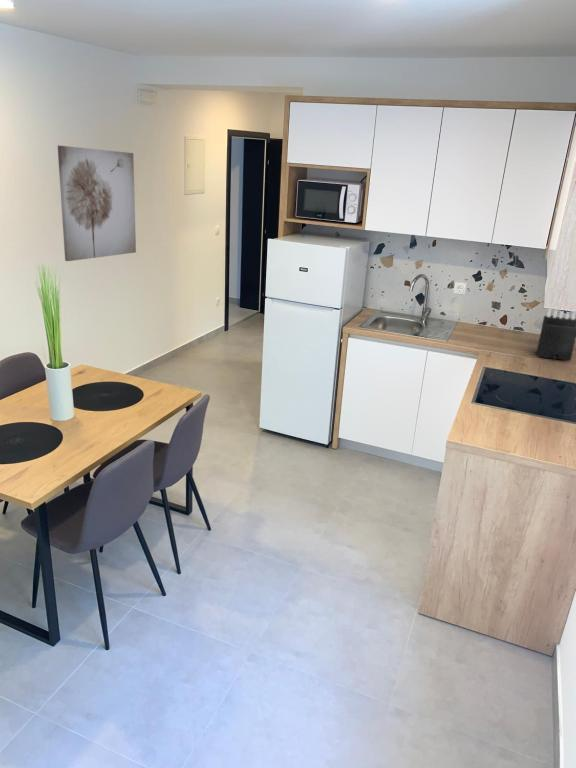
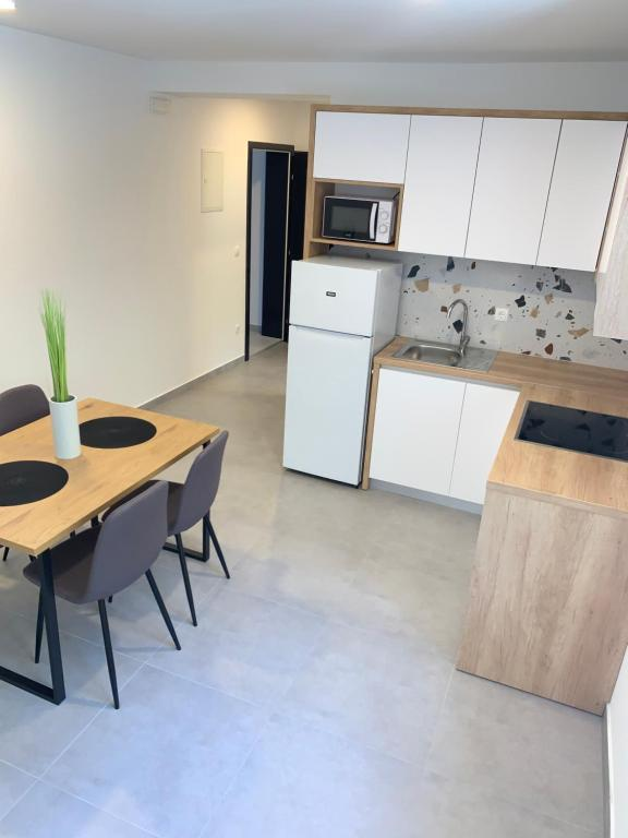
- wall art [57,144,137,262]
- knife block [536,308,576,361]
